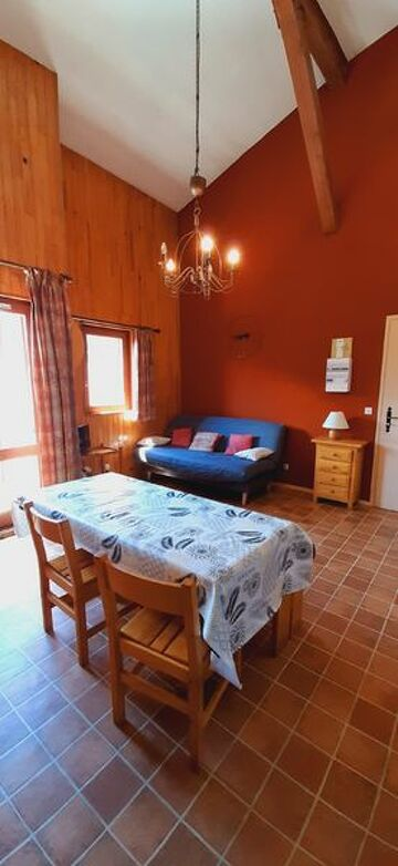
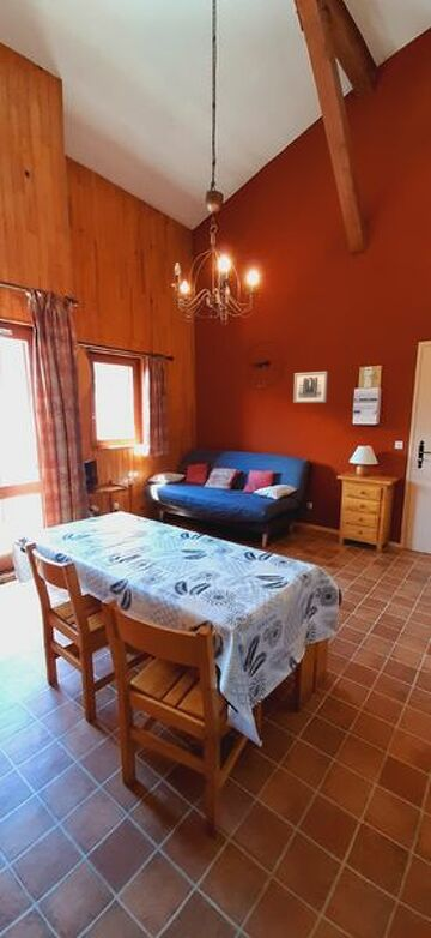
+ wall art [292,371,329,404]
